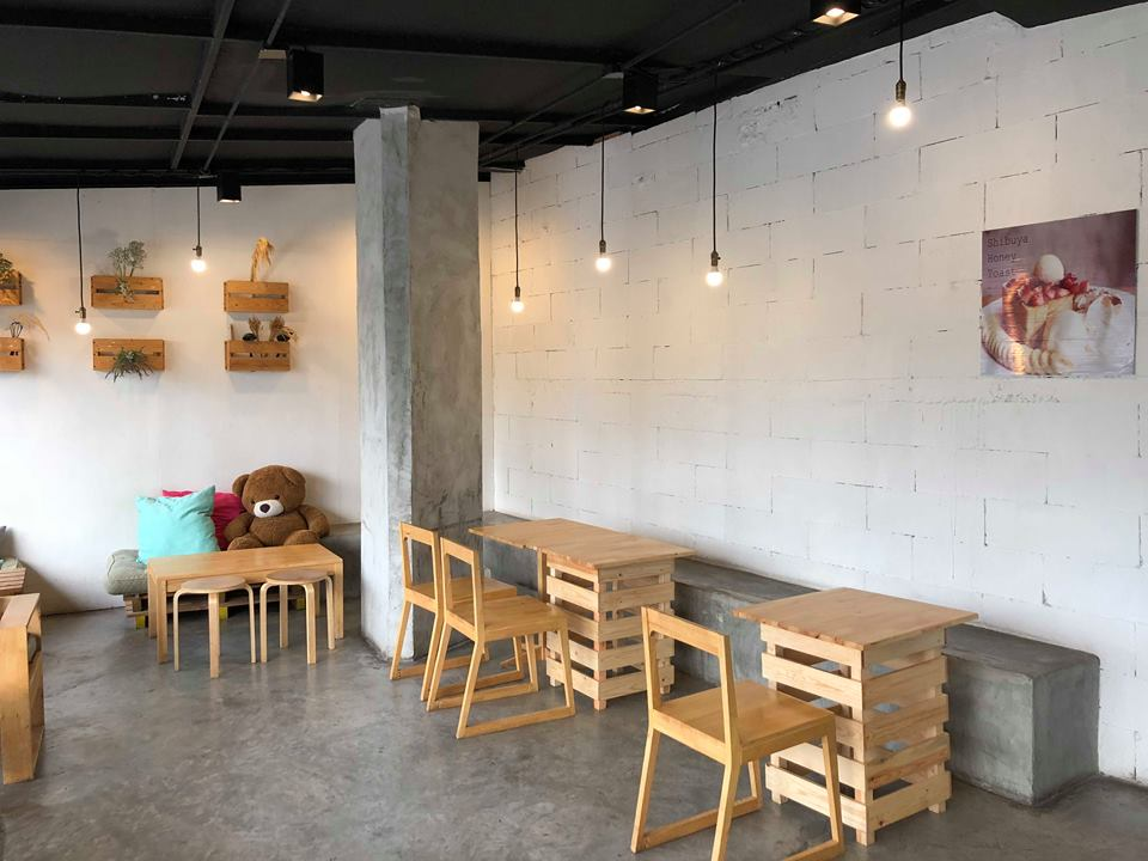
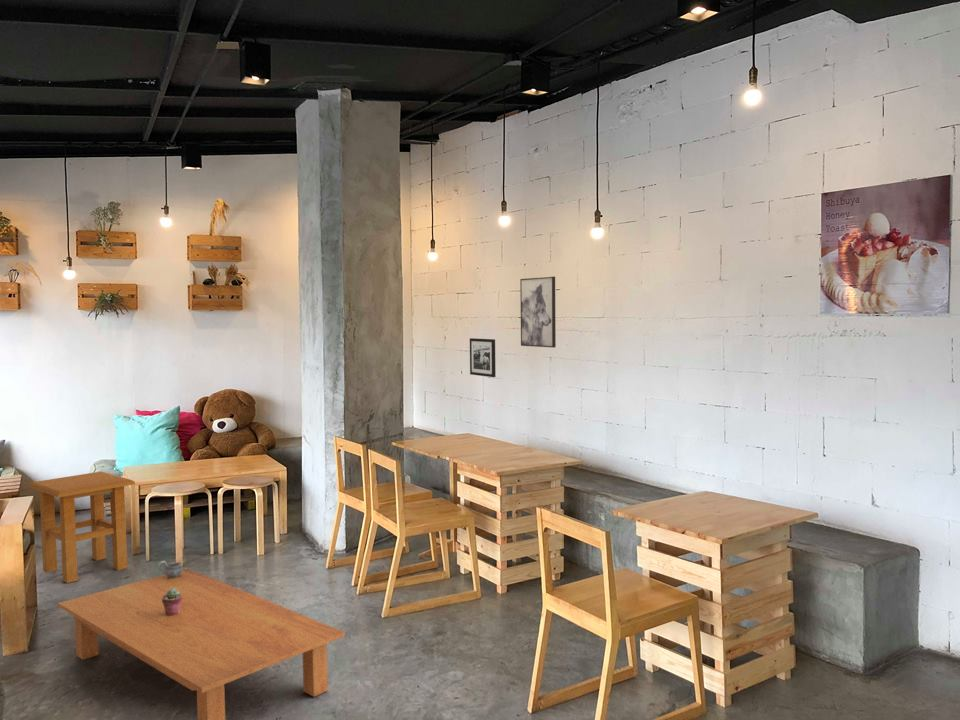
+ mug [157,560,183,578]
+ coffee table [57,568,346,720]
+ picture frame [469,337,497,378]
+ wall art [519,276,557,349]
+ potted succulent [162,589,182,616]
+ side table [27,471,136,584]
